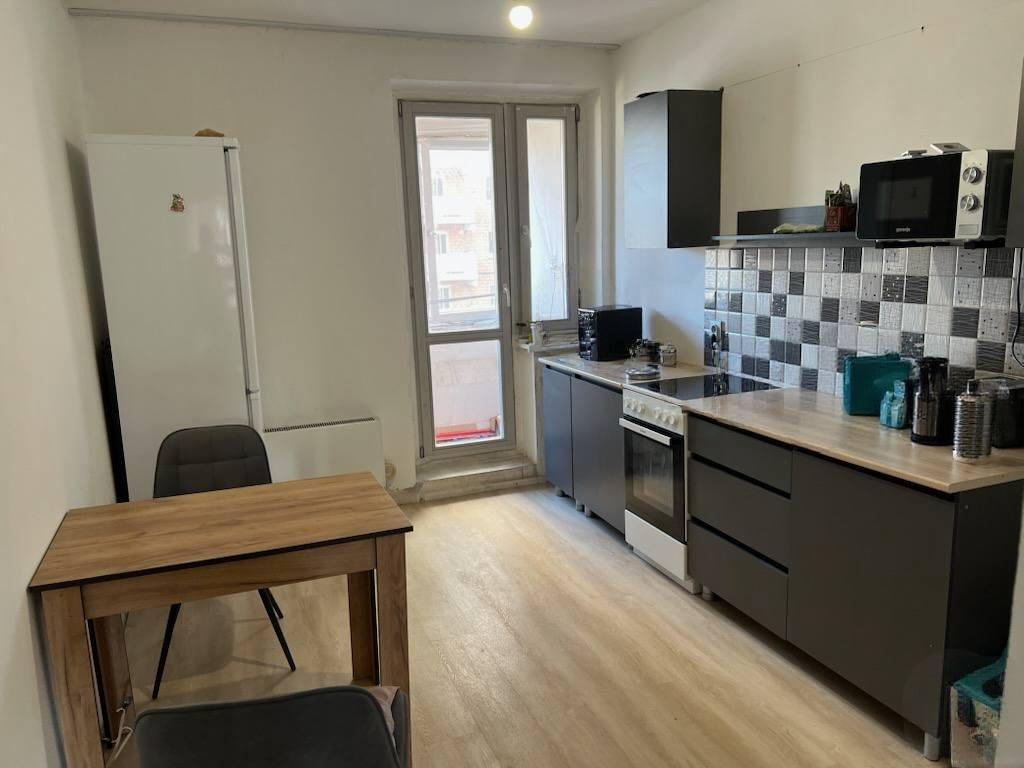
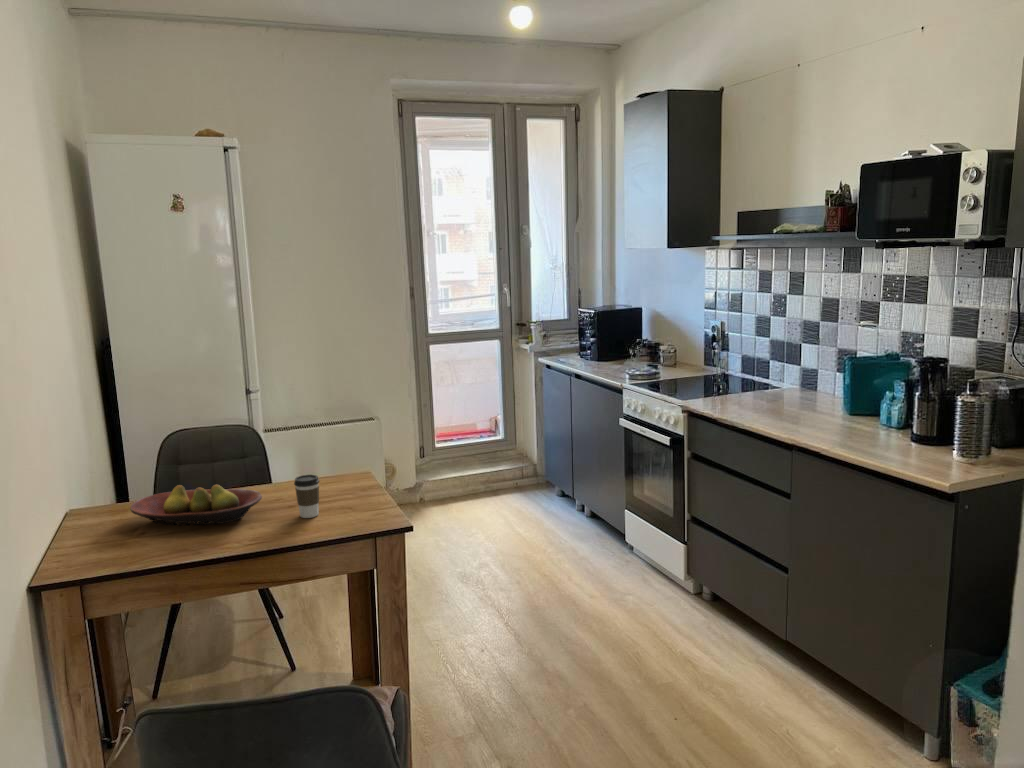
+ fruit bowl [129,484,263,526]
+ coffee cup [293,474,320,519]
